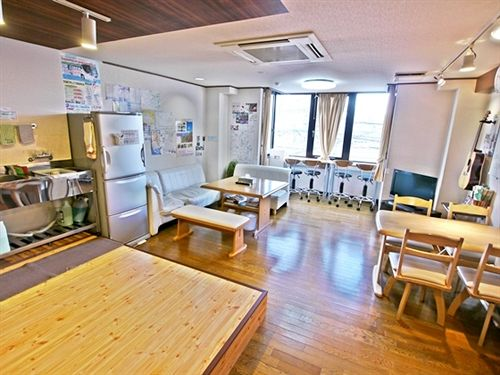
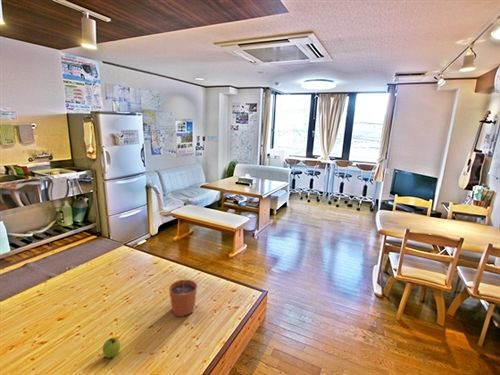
+ plant pot [168,271,198,318]
+ fruit [102,336,121,359]
